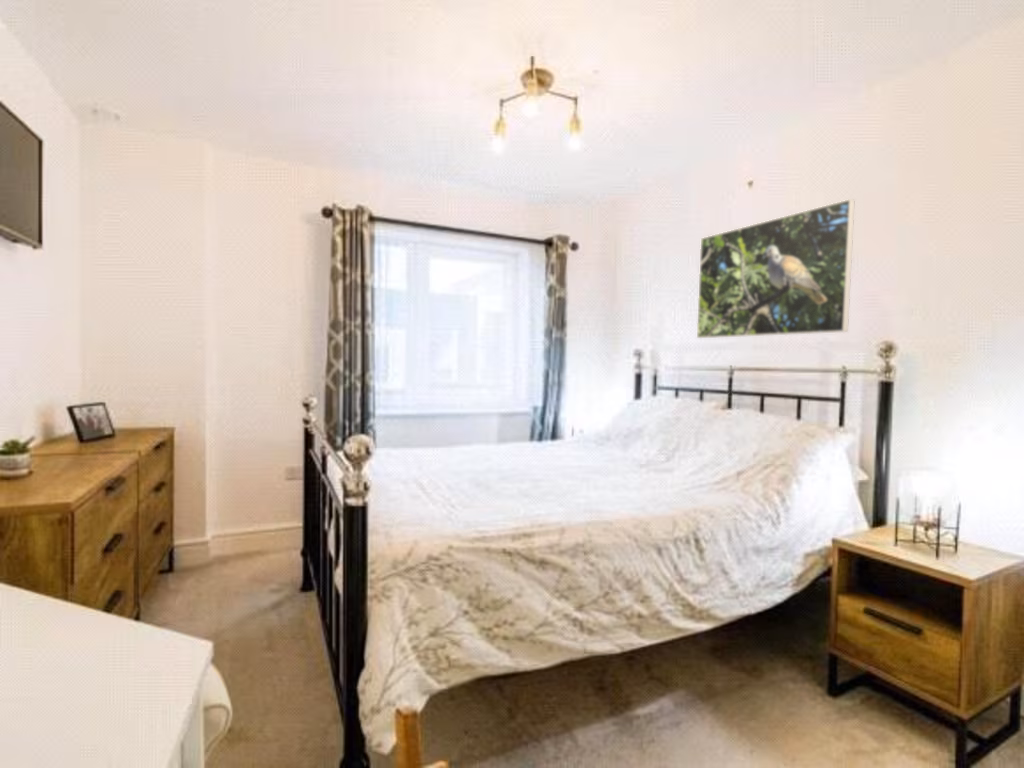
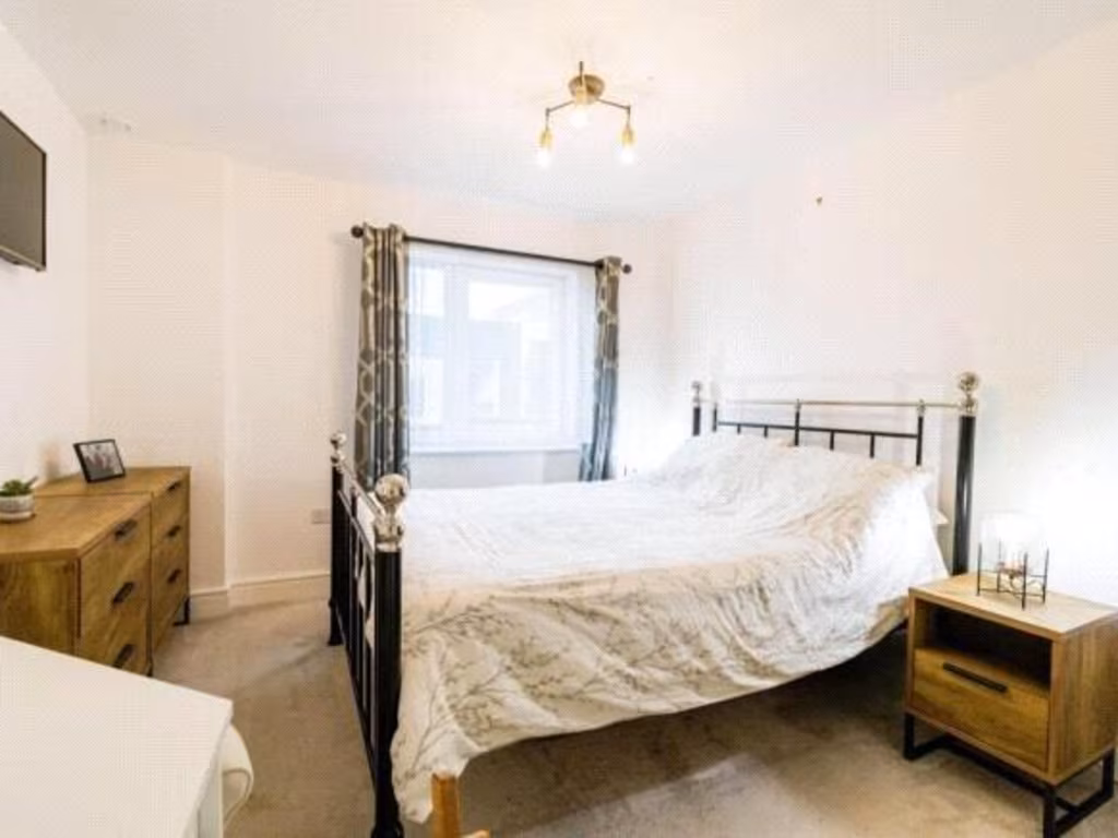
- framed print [696,198,856,339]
